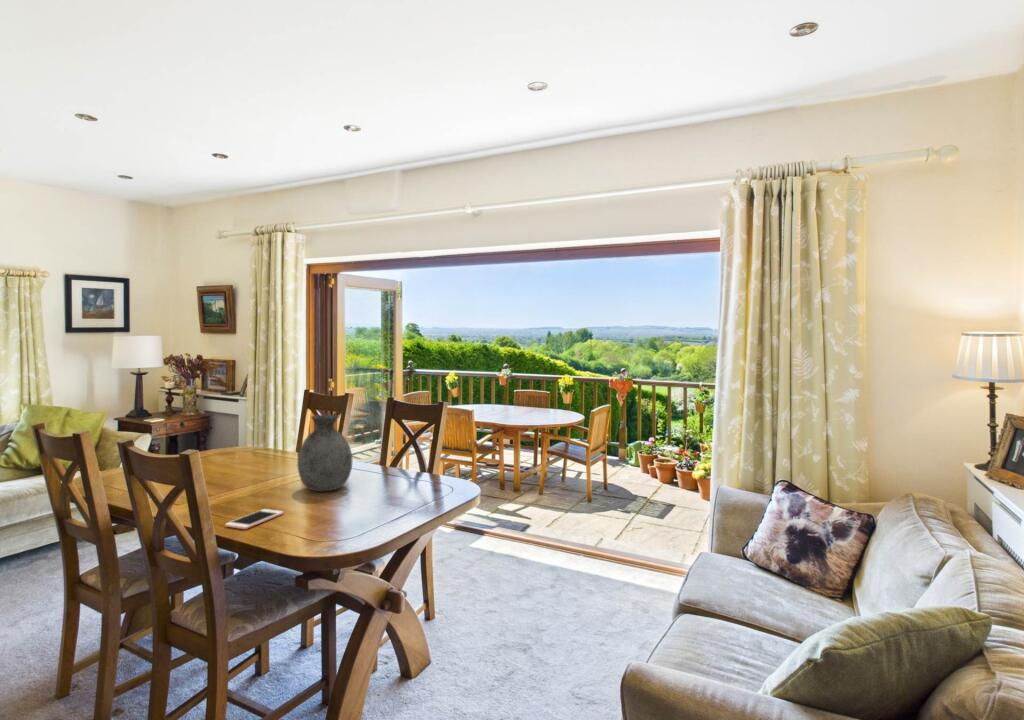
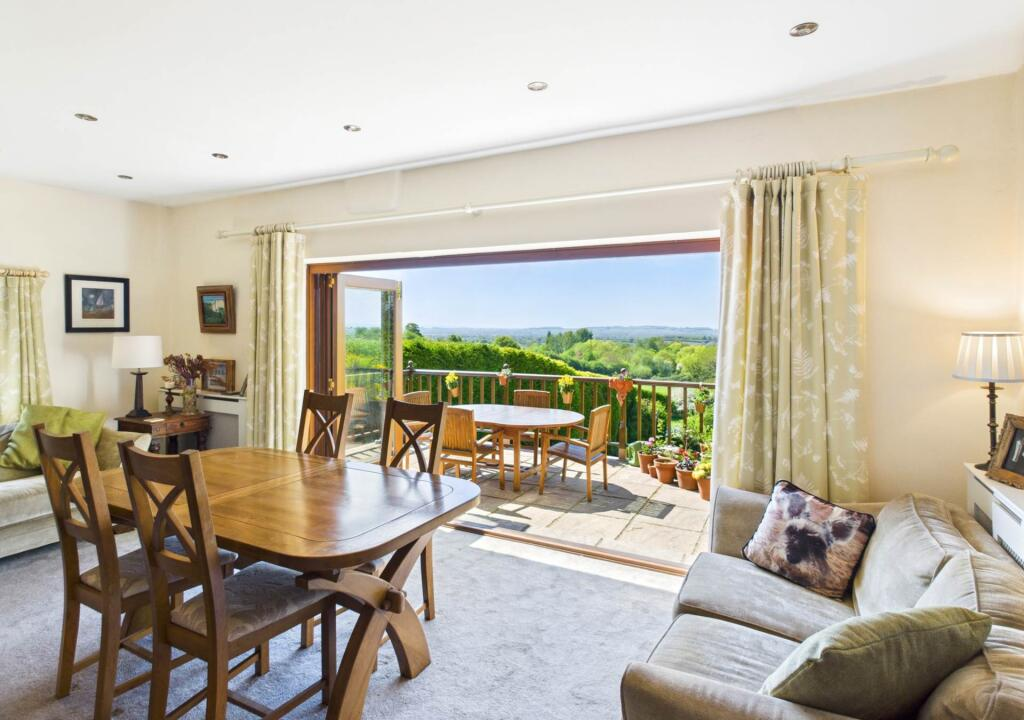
- cell phone [224,508,285,530]
- vase [296,414,353,492]
